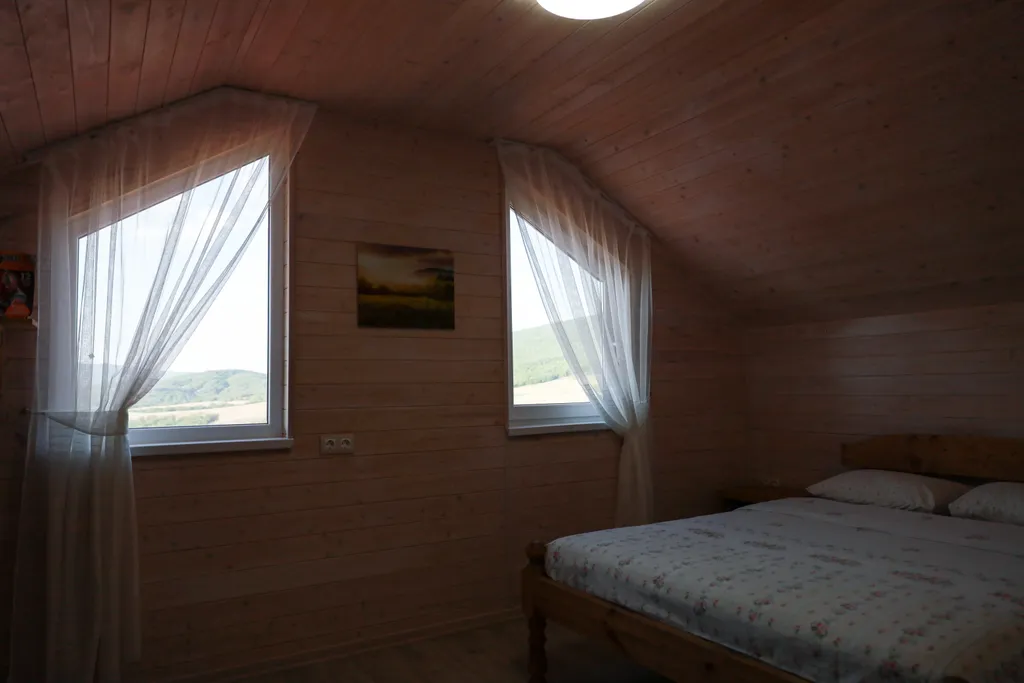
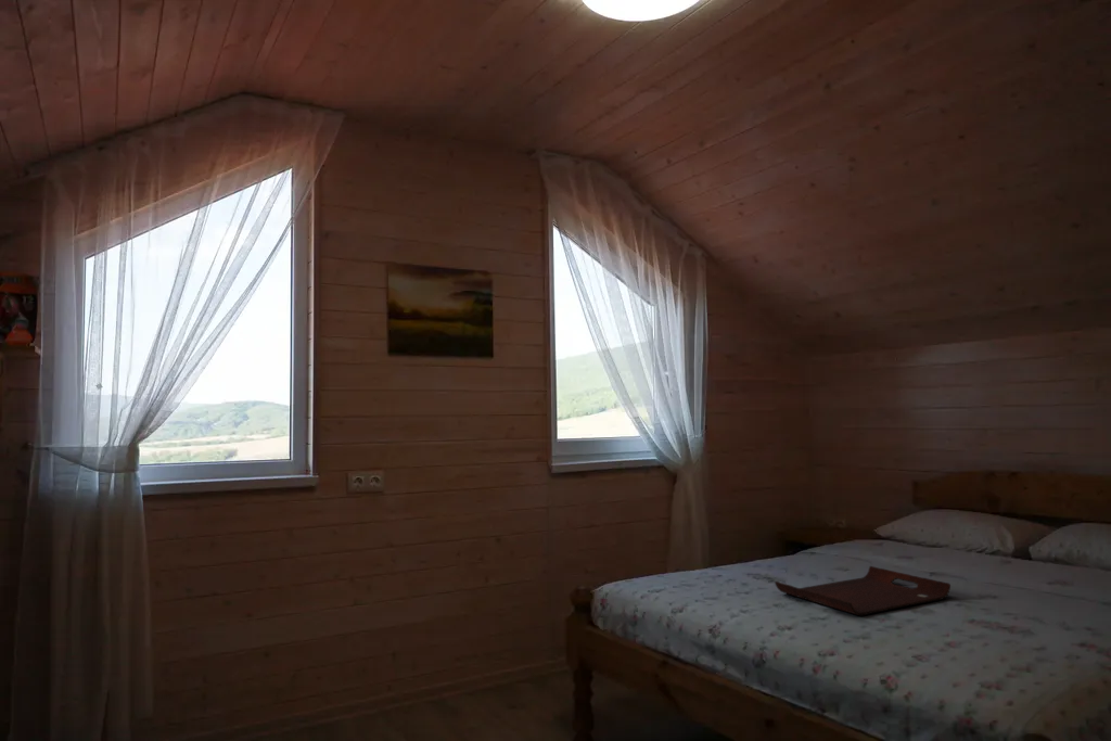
+ serving tray [774,565,952,616]
